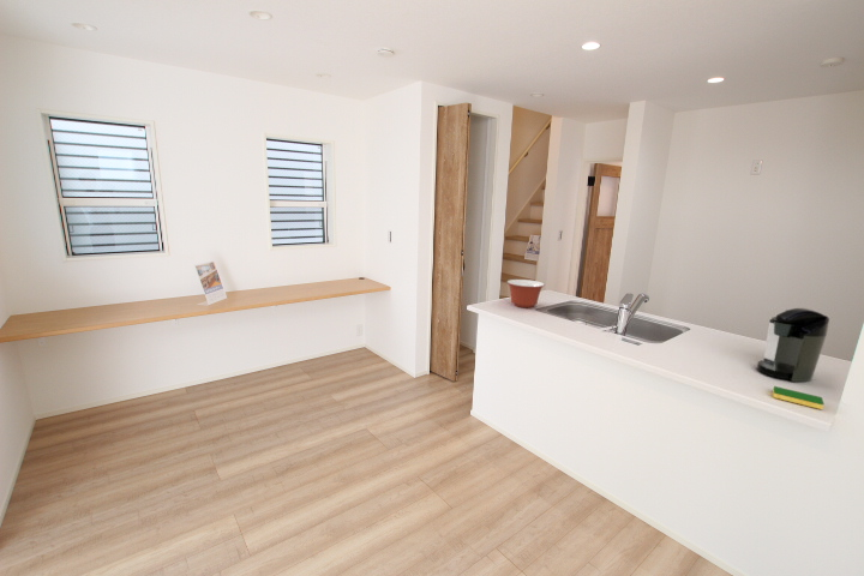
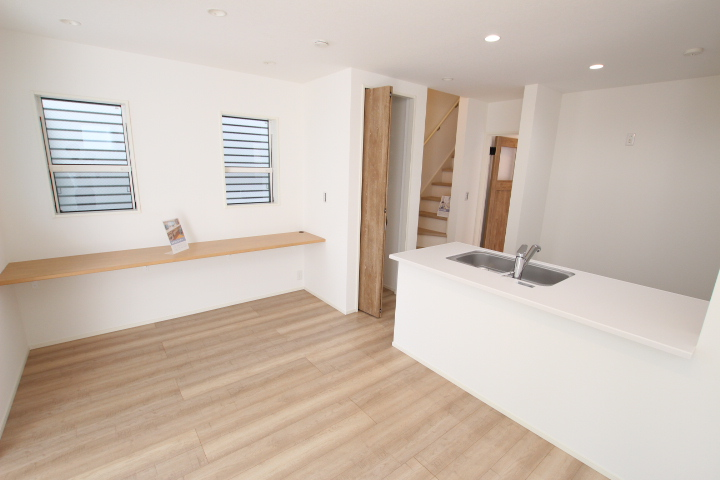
- dish sponge [772,385,824,410]
- mixing bowl [506,278,546,308]
- coffee maker [756,307,830,383]
